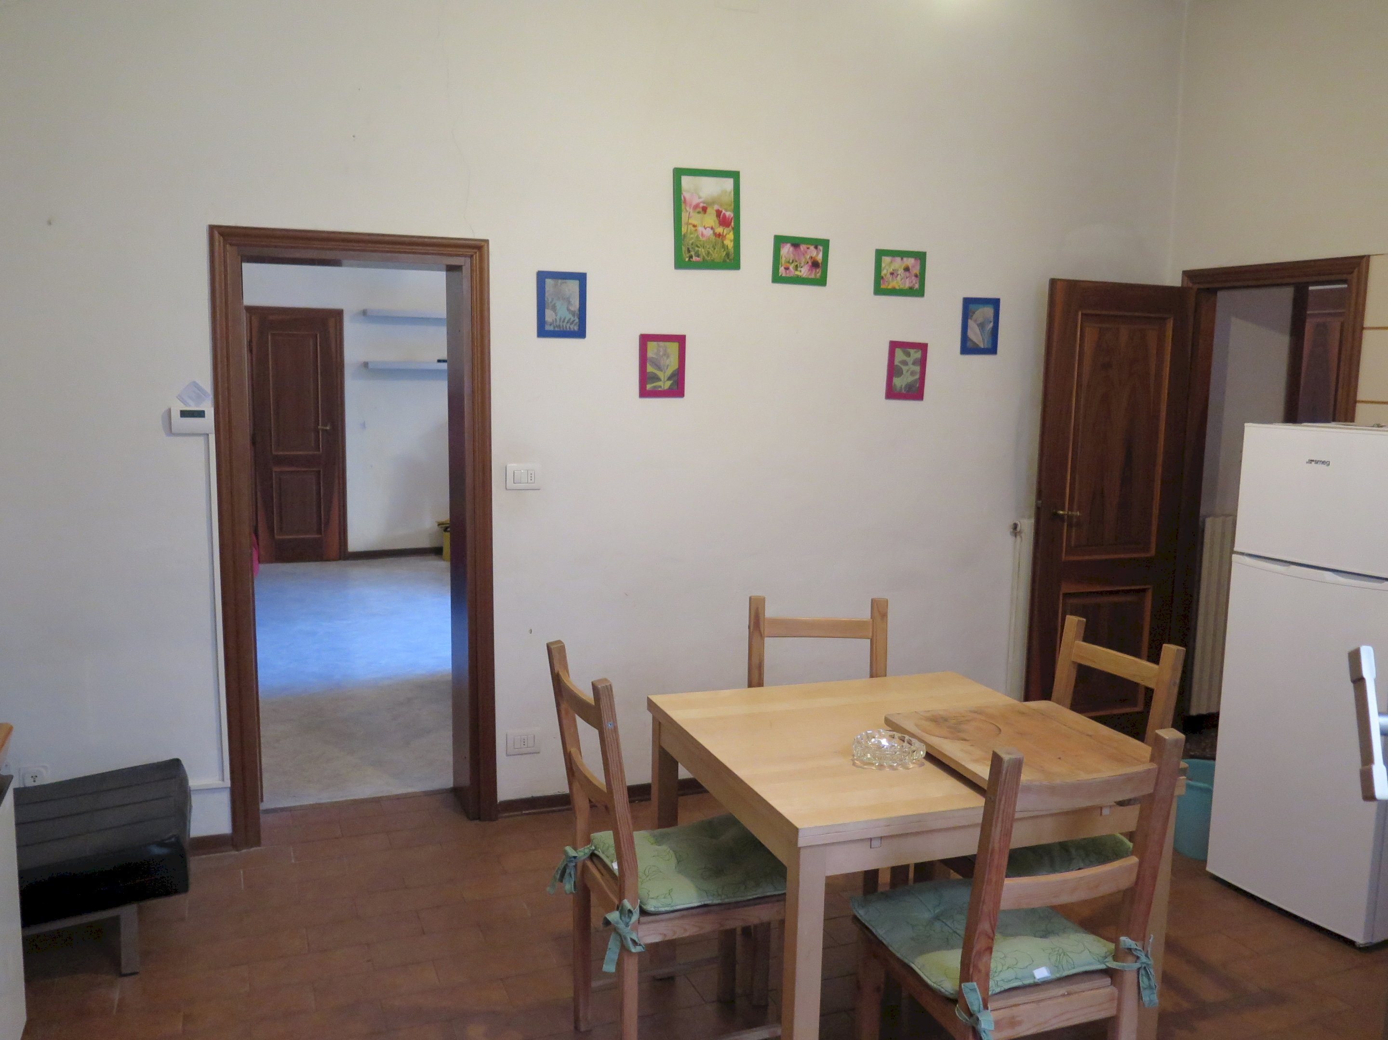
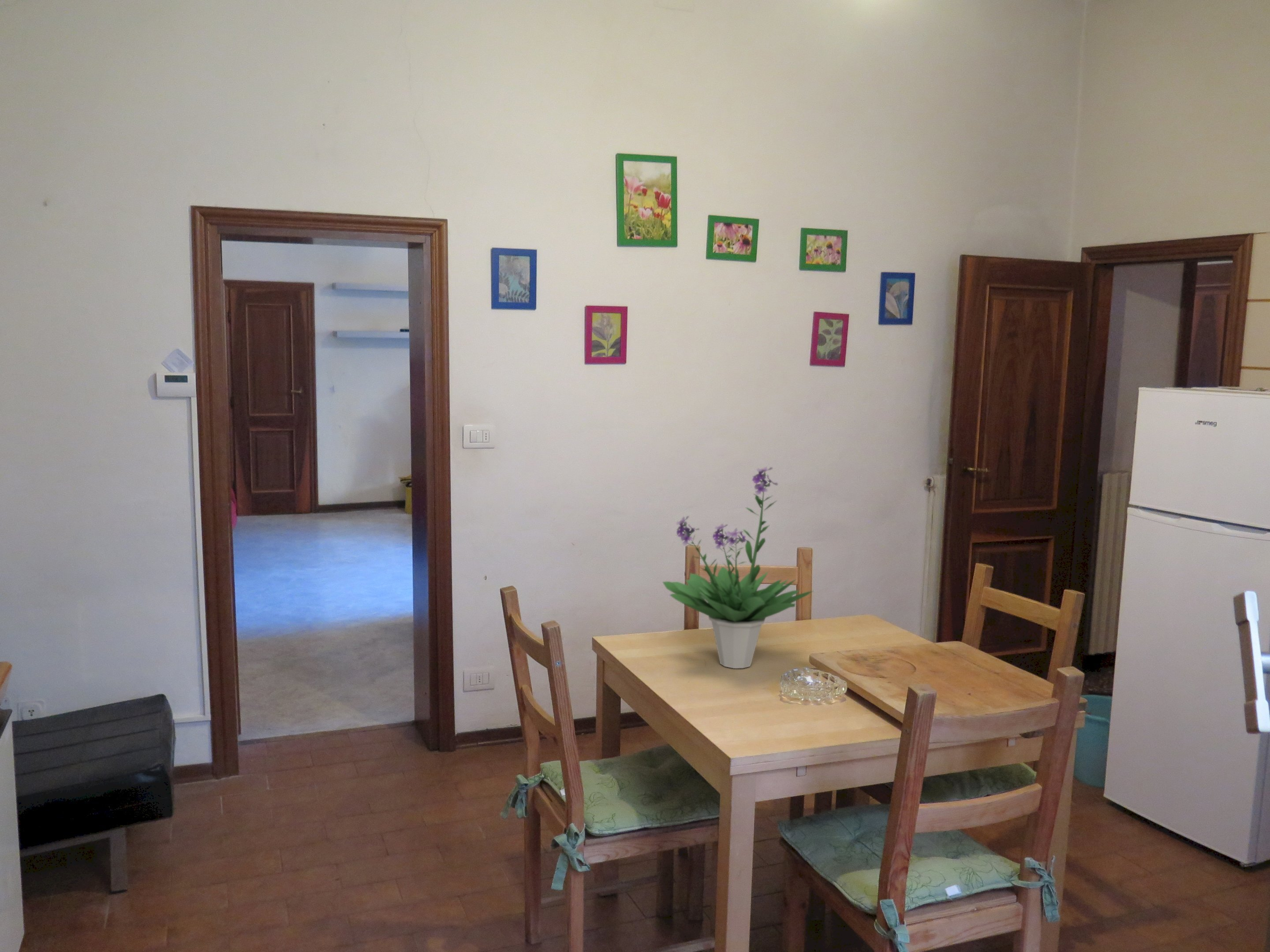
+ potted plant [662,466,814,669]
